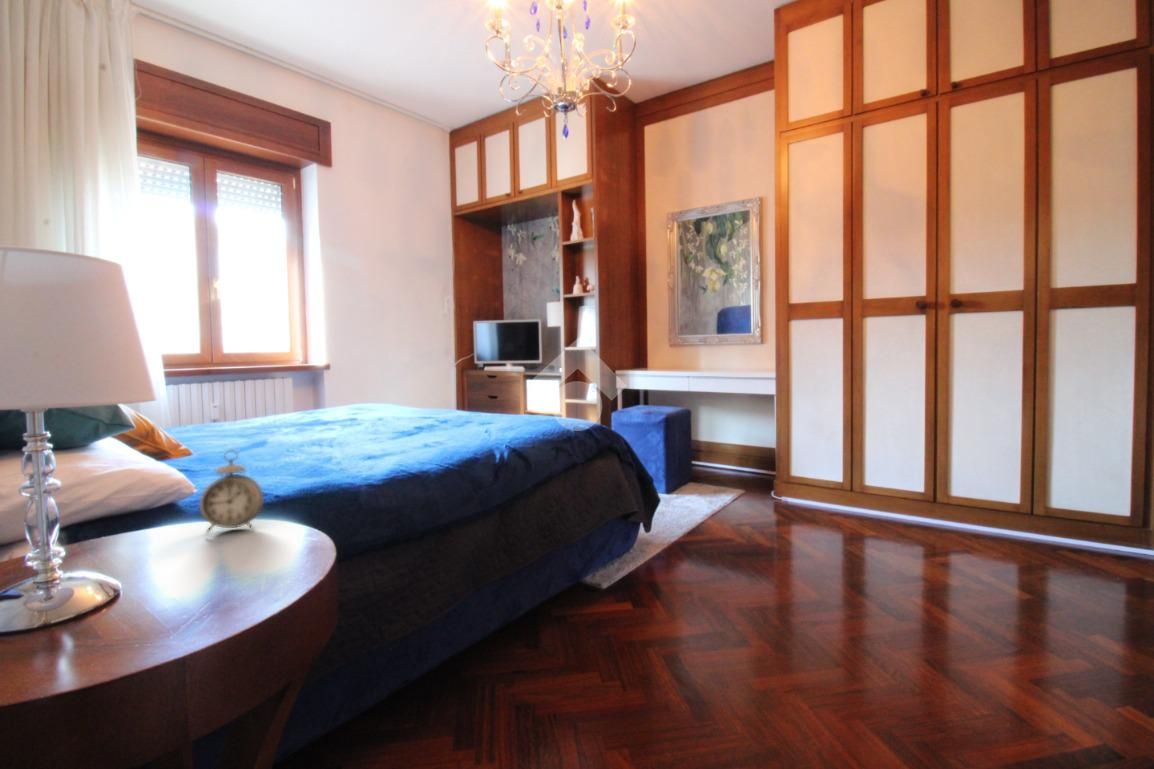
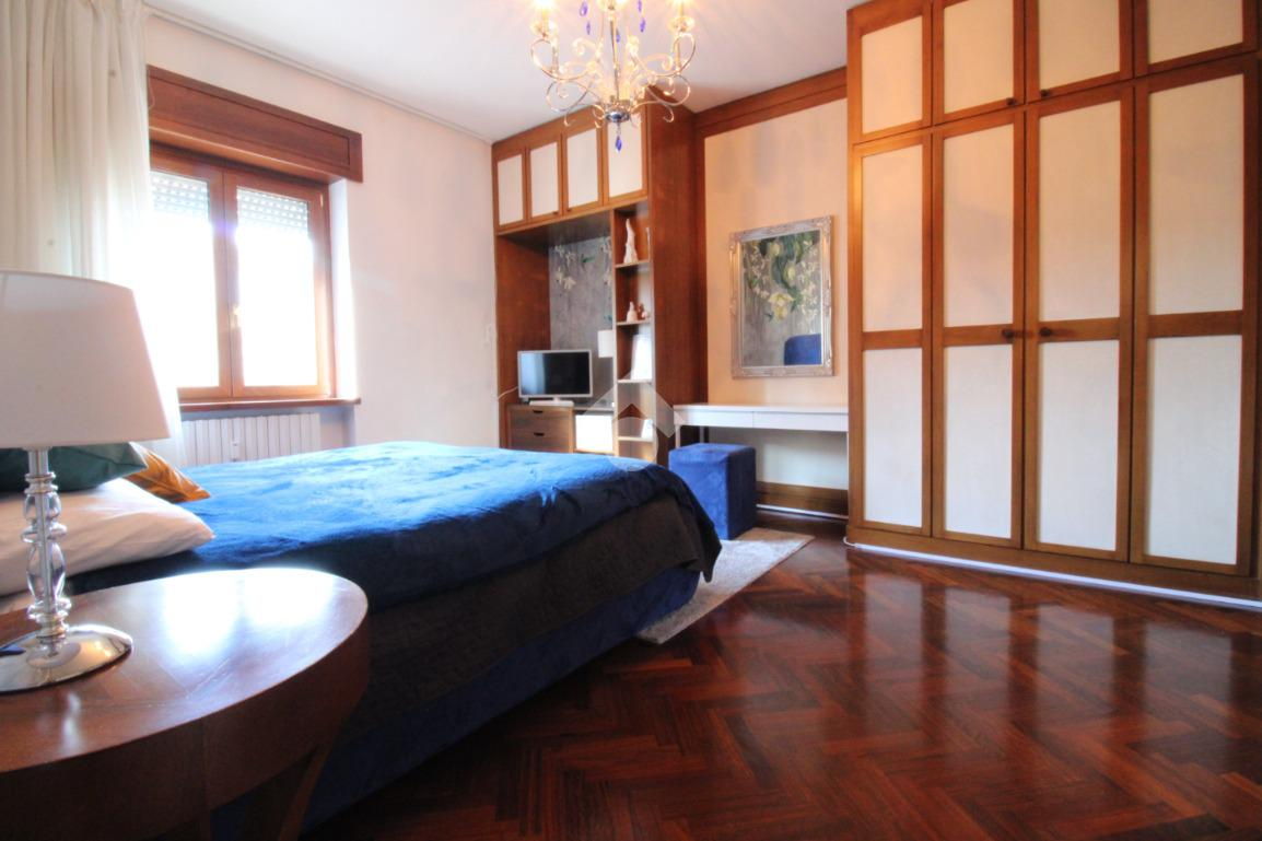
- alarm clock [199,449,265,536]
